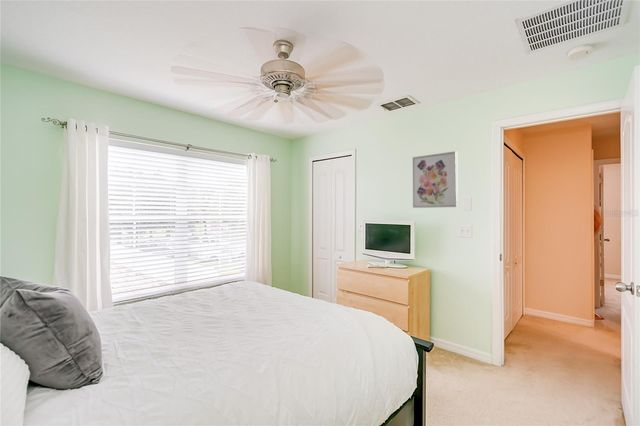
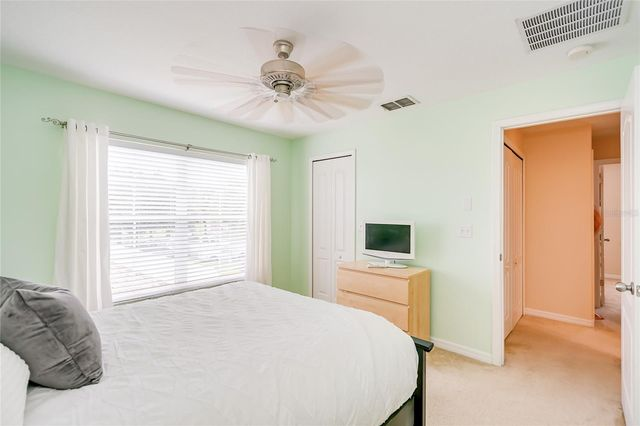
- wall art [412,150,459,209]
